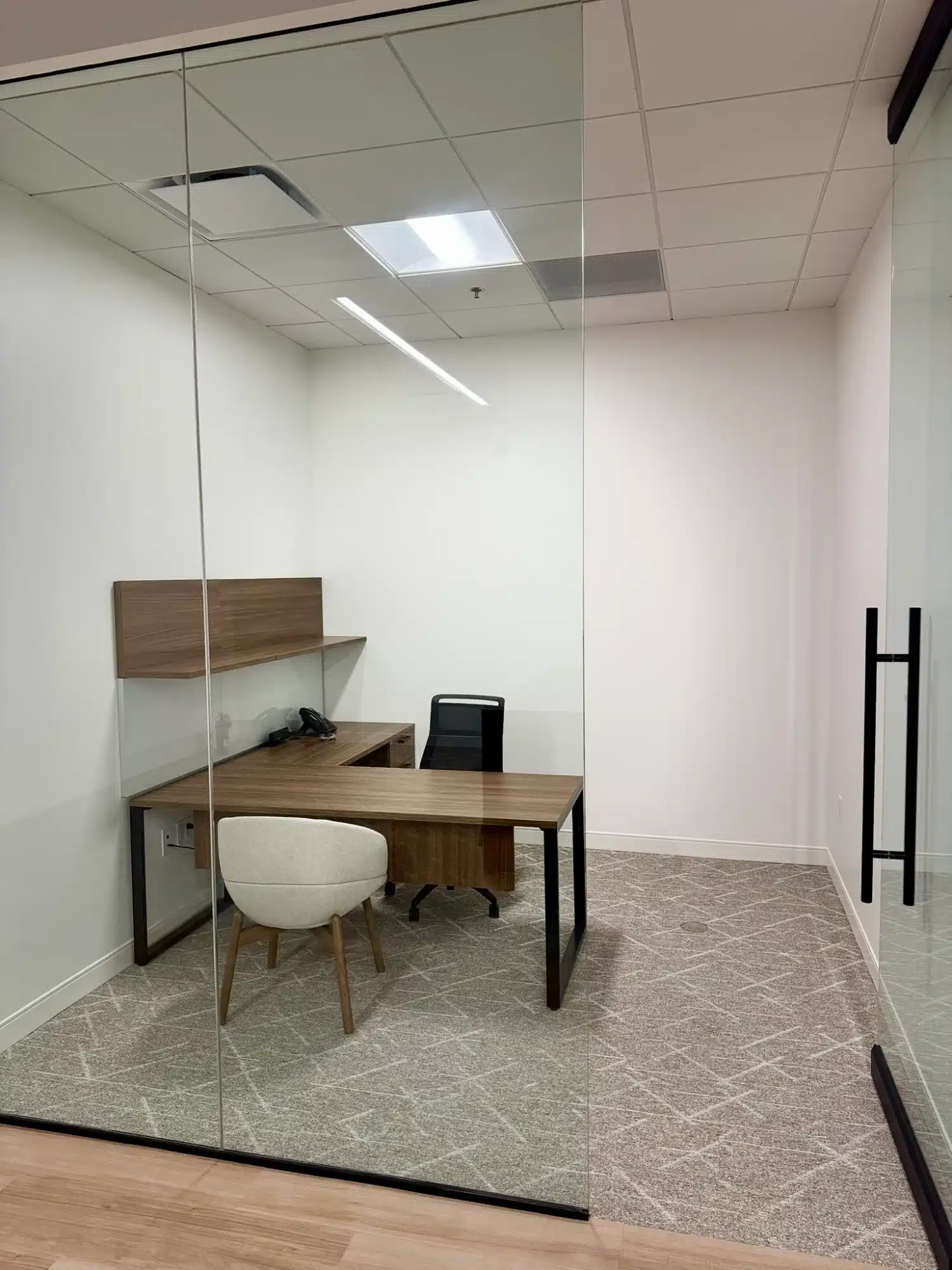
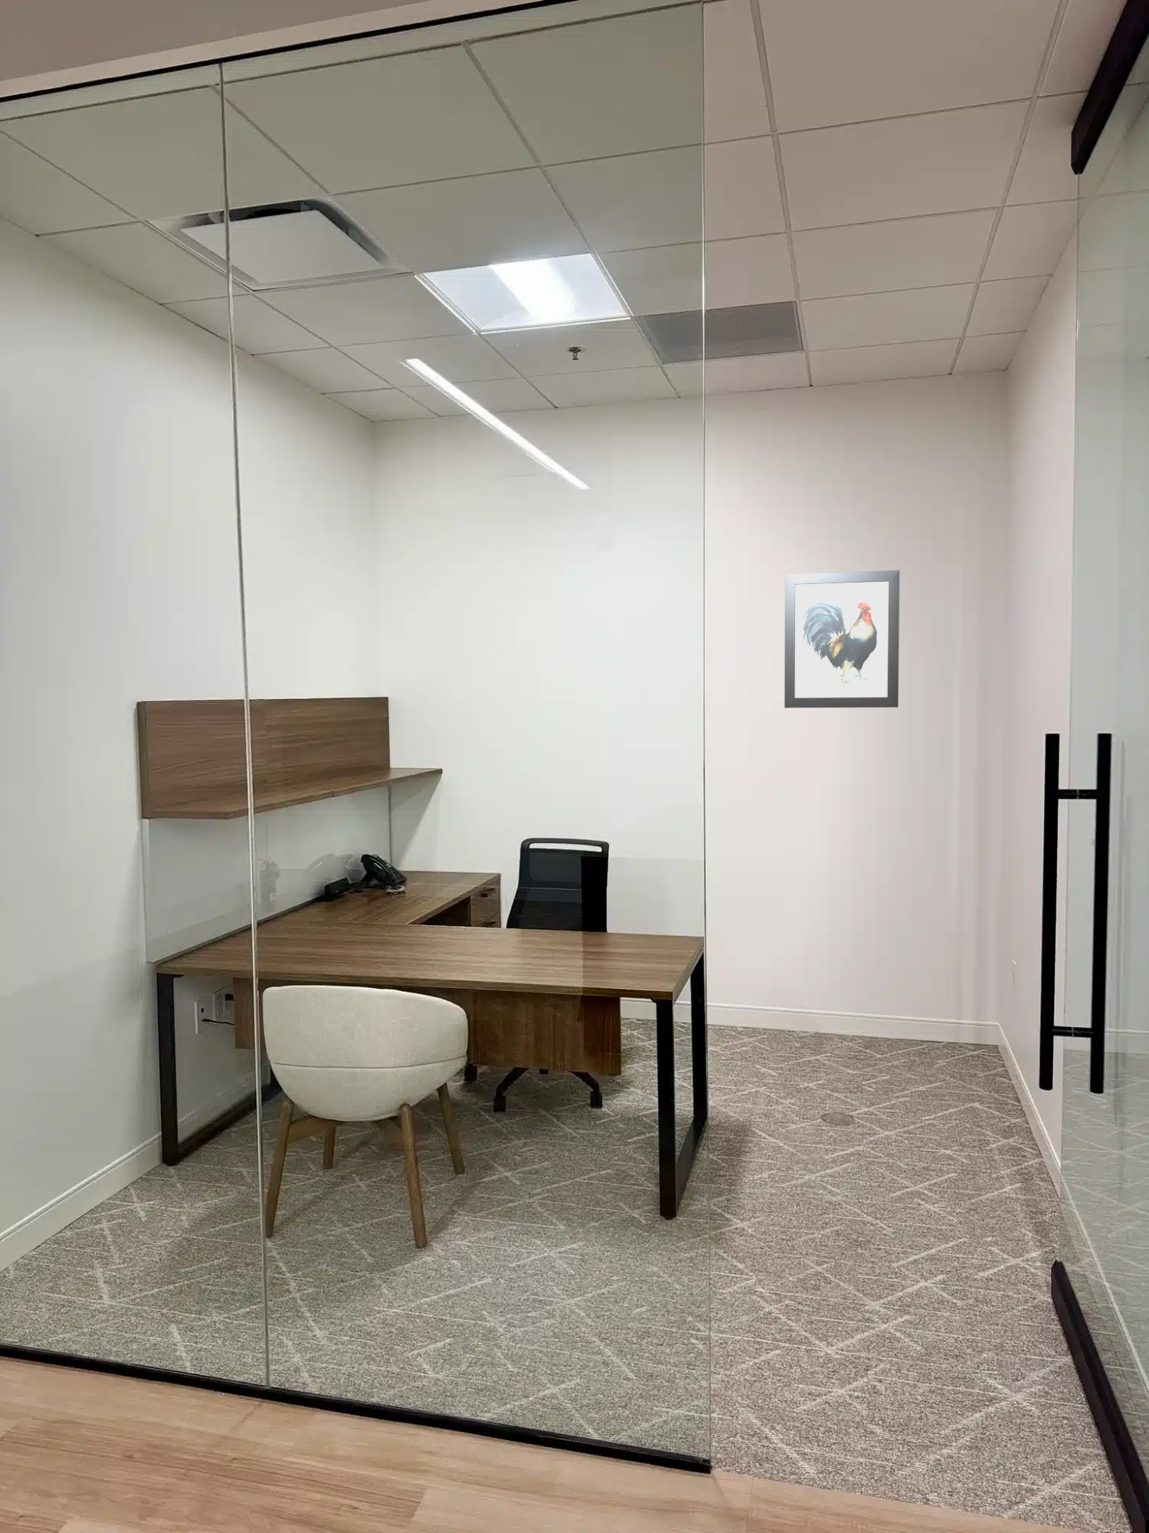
+ wall art [783,570,900,709]
